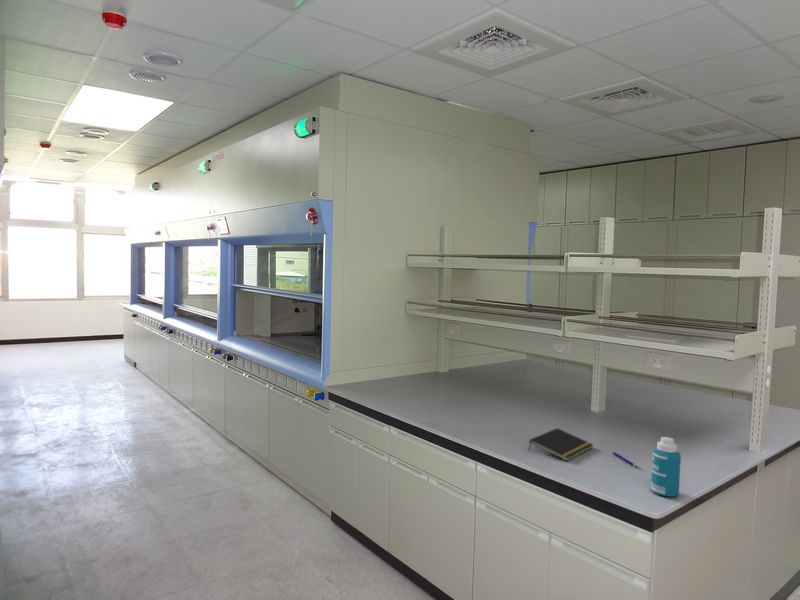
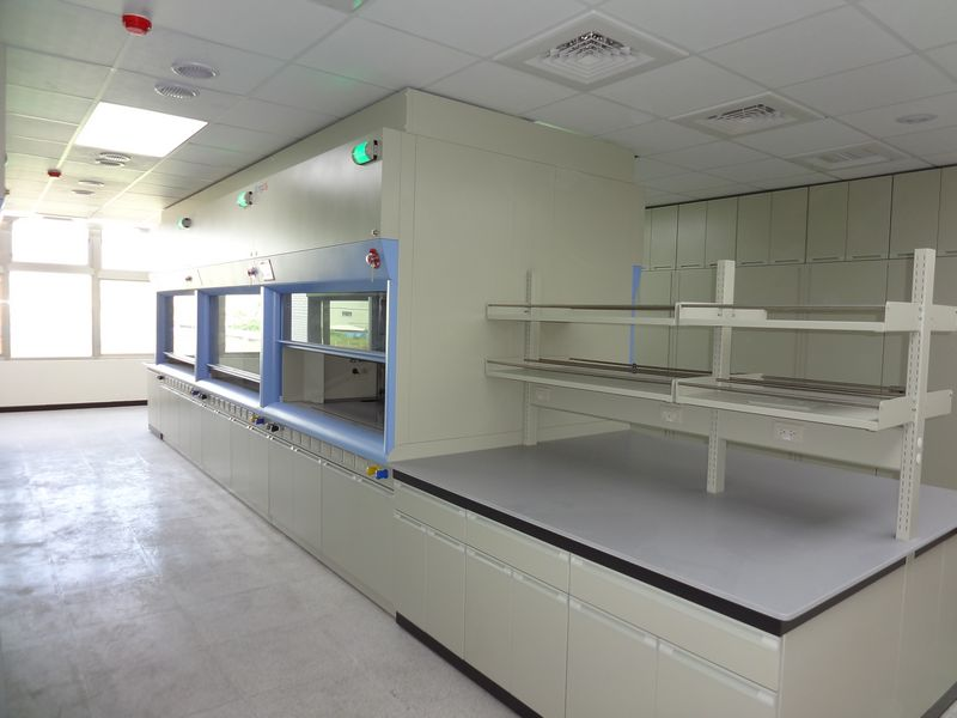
- pen [612,451,638,469]
- notepad [528,427,594,462]
- bottle [650,436,682,498]
